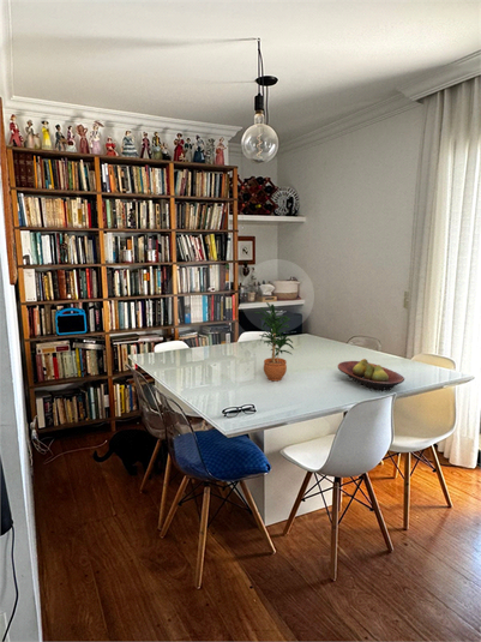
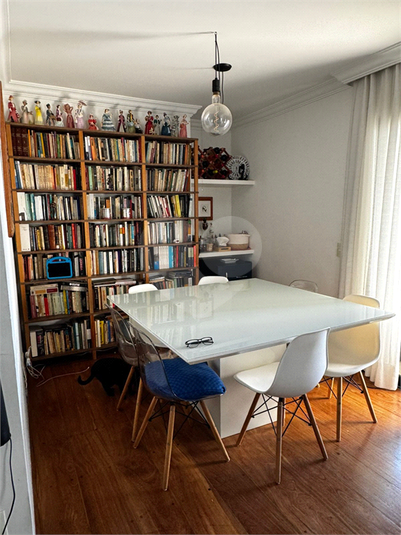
- potted plant [253,301,295,382]
- fruit bowl [337,358,405,392]
